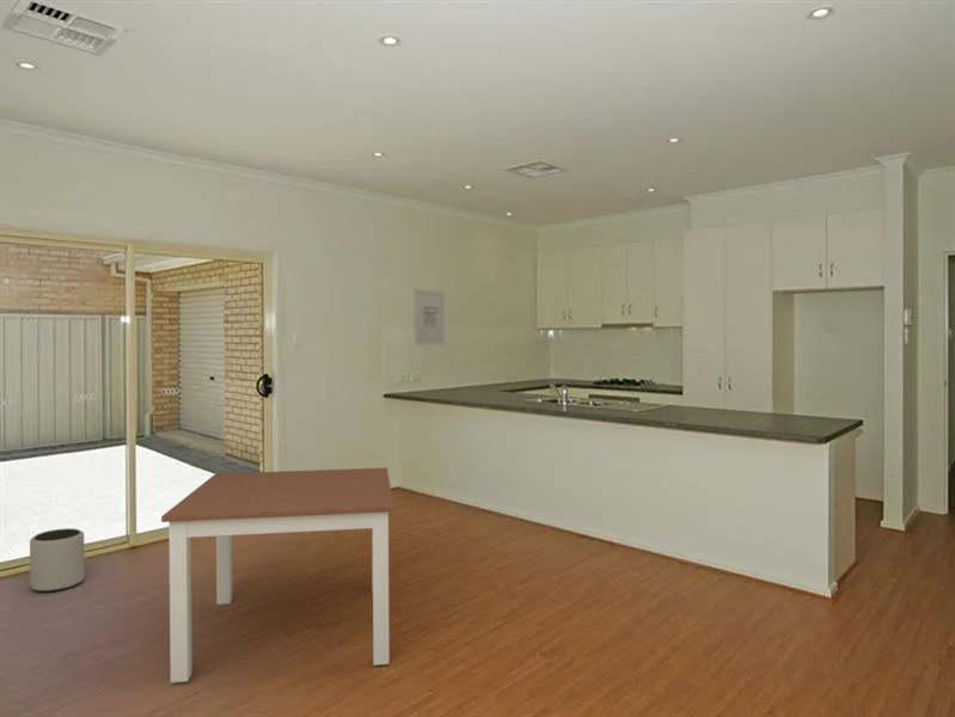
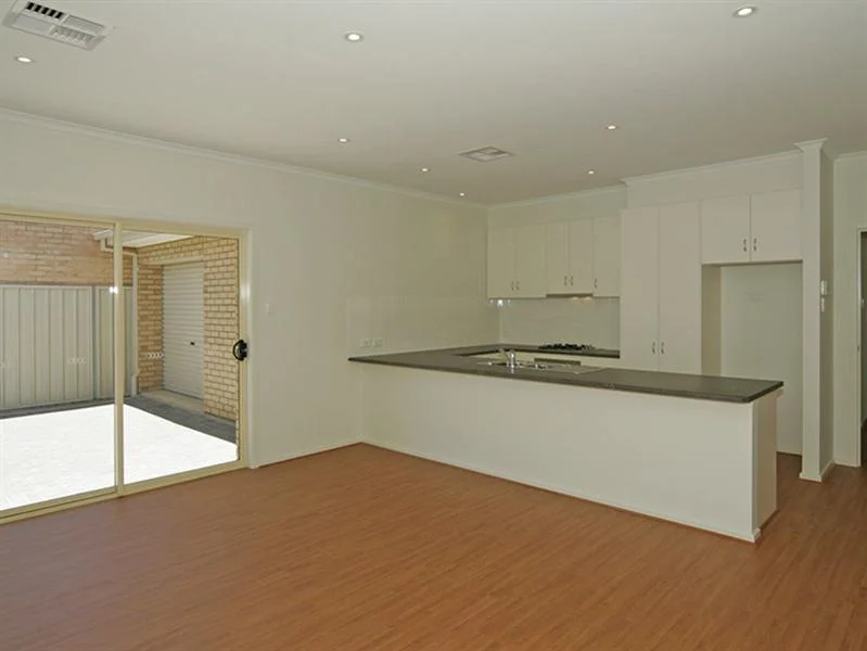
- dining table [160,467,394,684]
- plant pot [29,527,86,593]
- wall art [414,288,446,347]
